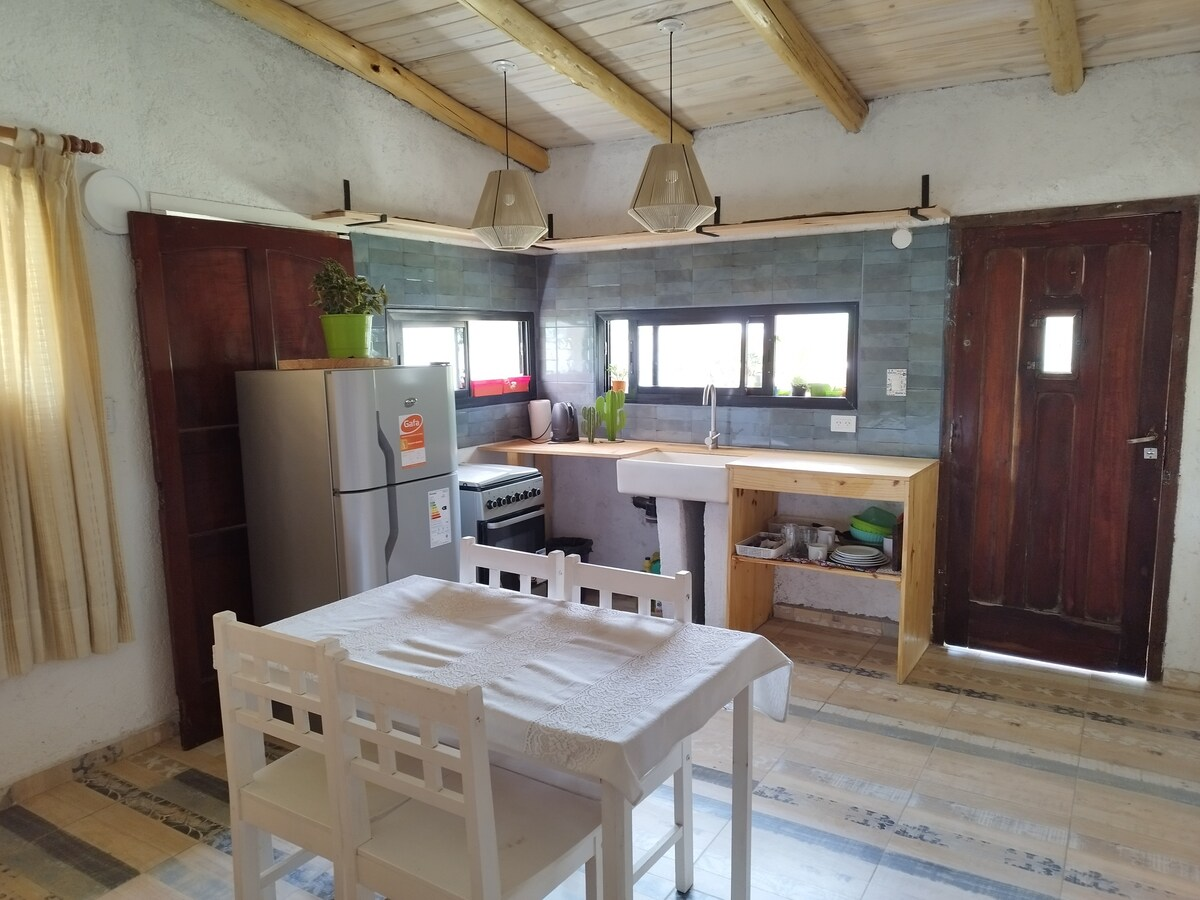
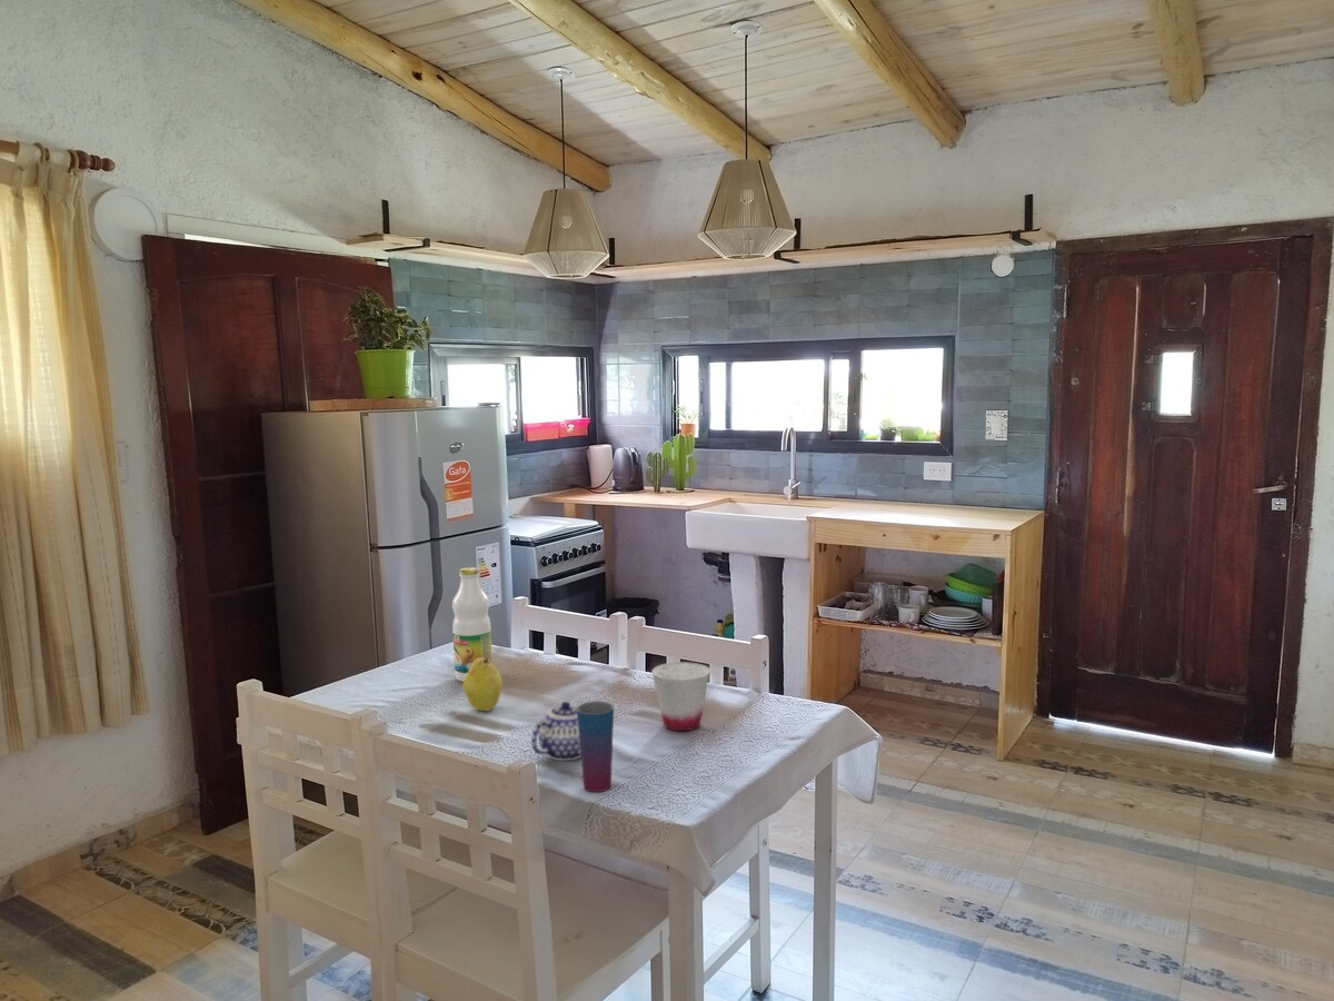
+ cup [576,700,615,793]
+ fruit [461,657,504,712]
+ bottle [451,566,494,683]
+ teapot [530,701,581,762]
+ cup [651,661,711,732]
